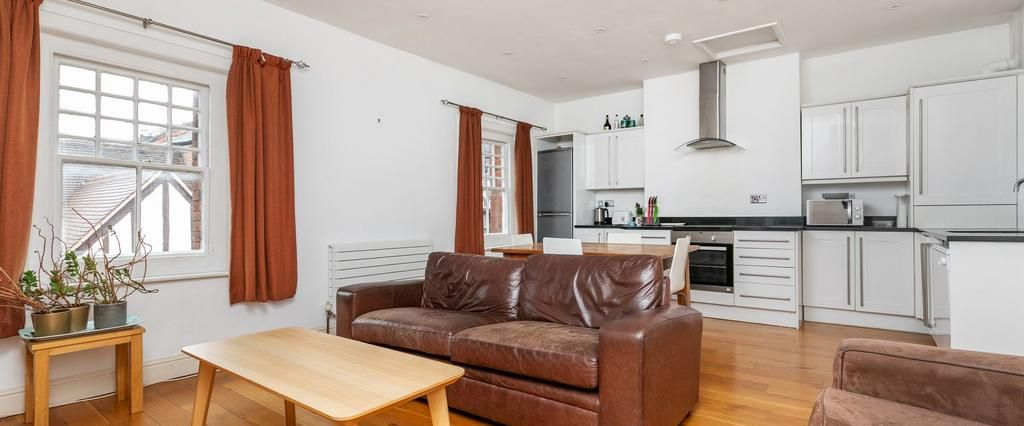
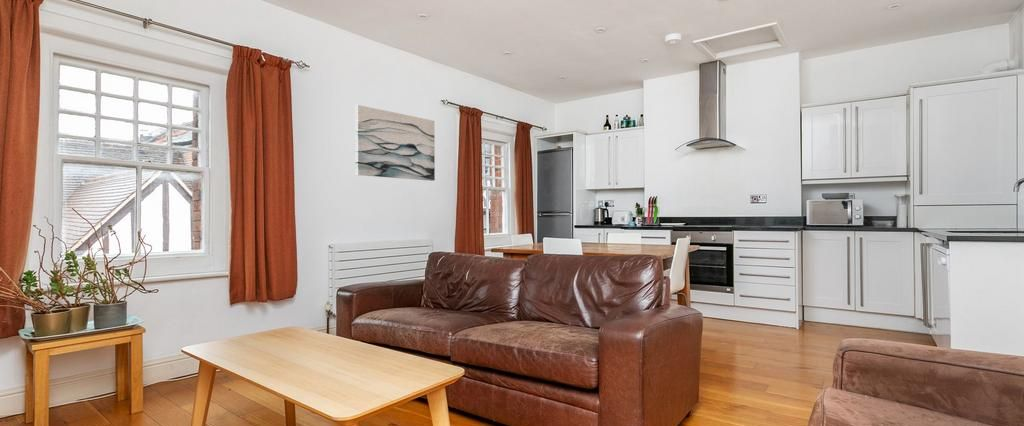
+ wall art [354,104,436,182]
